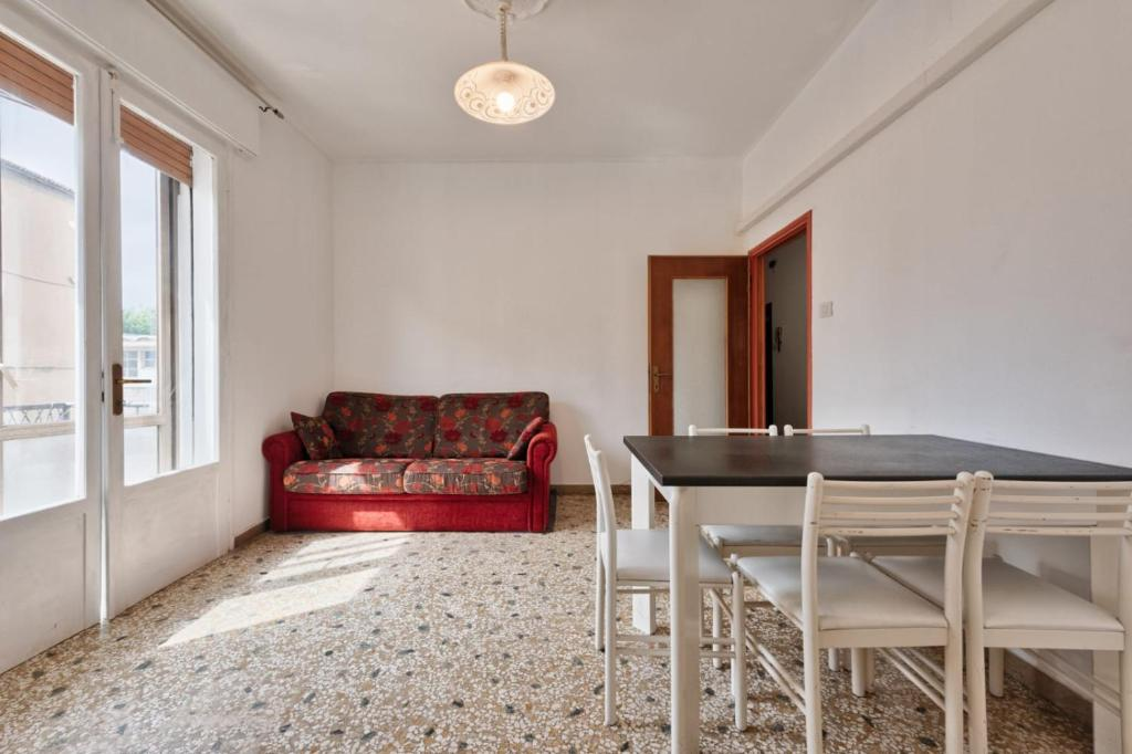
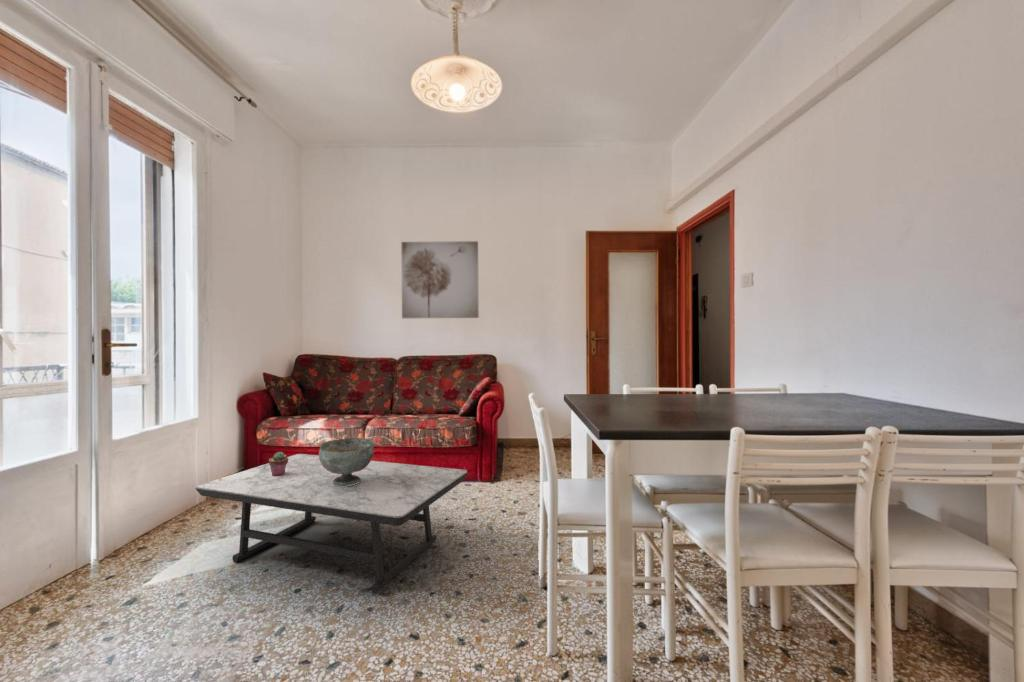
+ wall art [401,240,480,319]
+ decorative bowl [318,437,375,487]
+ coffee table [194,453,469,595]
+ potted succulent [268,451,288,476]
